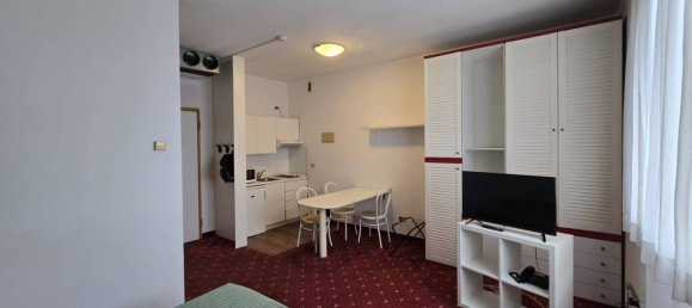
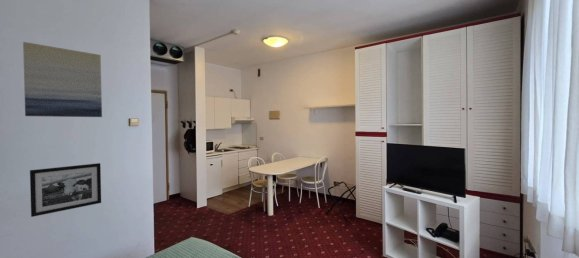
+ wall art [22,41,103,118]
+ picture frame [29,162,102,218]
